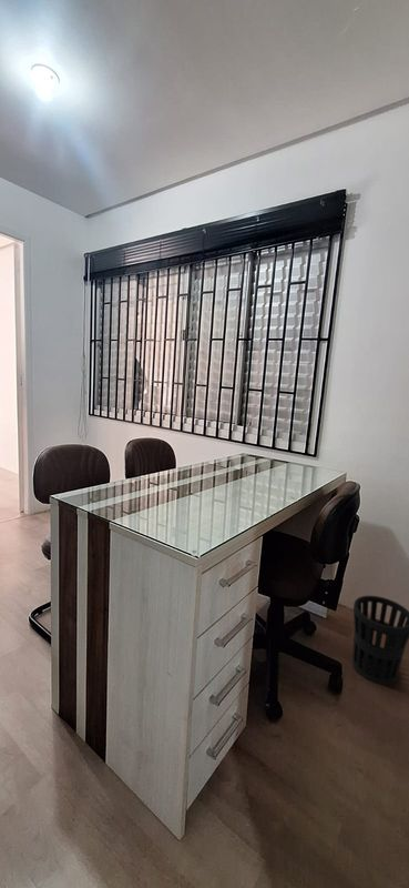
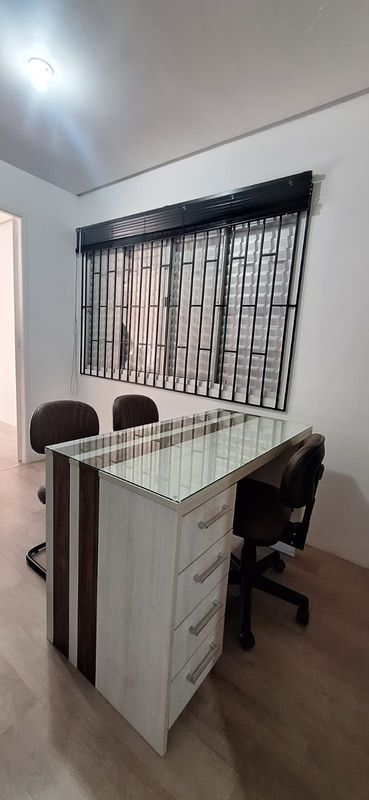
- wastebasket [351,595,409,686]
